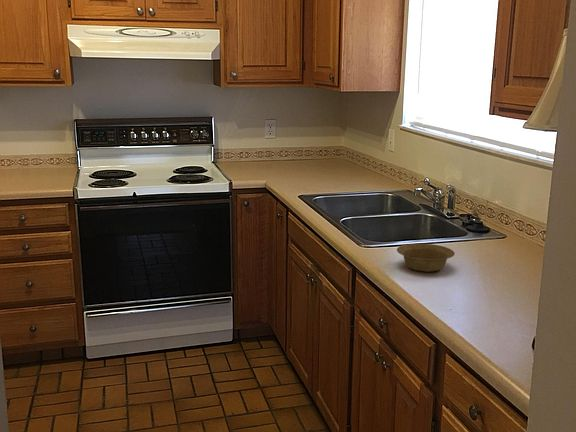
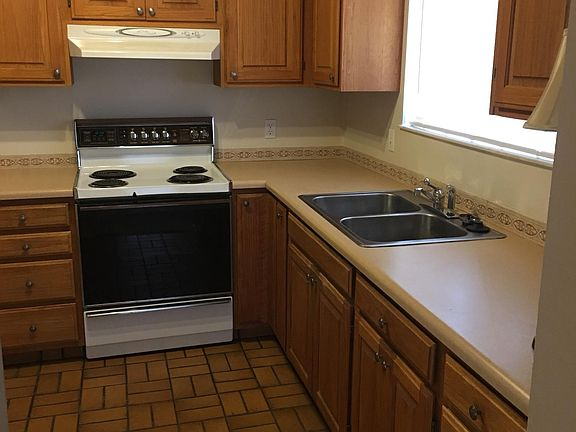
- bowl [396,243,456,273]
